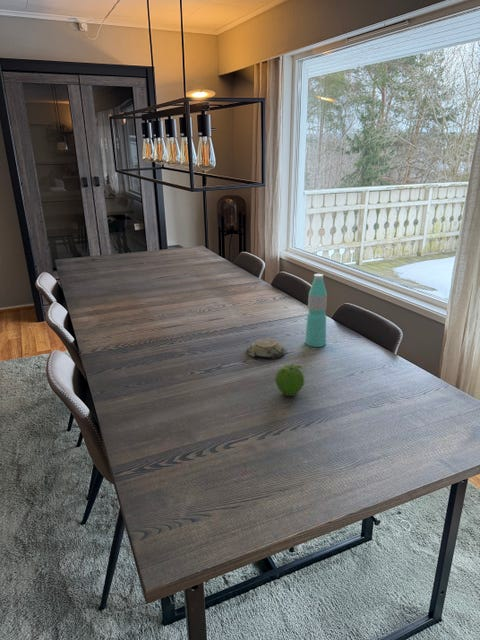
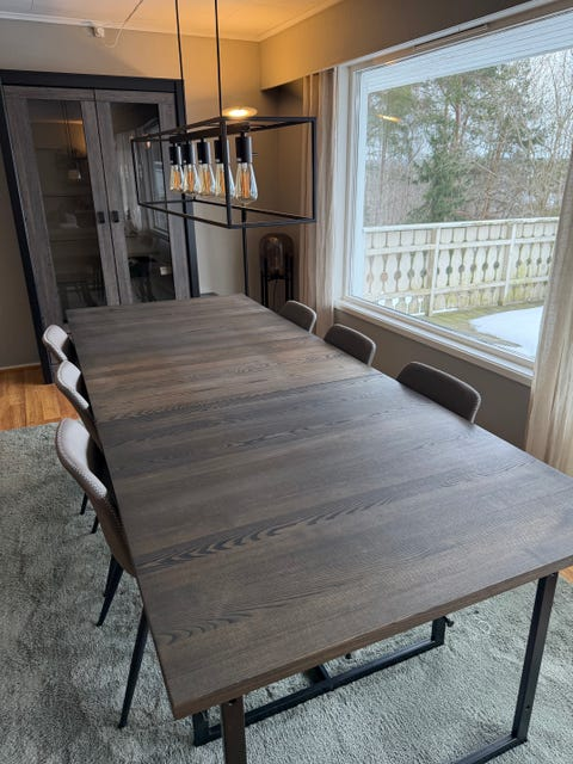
- water bottle [304,273,328,348]
- fruit [274,363,305,397]
- decorative bowl [247,337,287,360]
